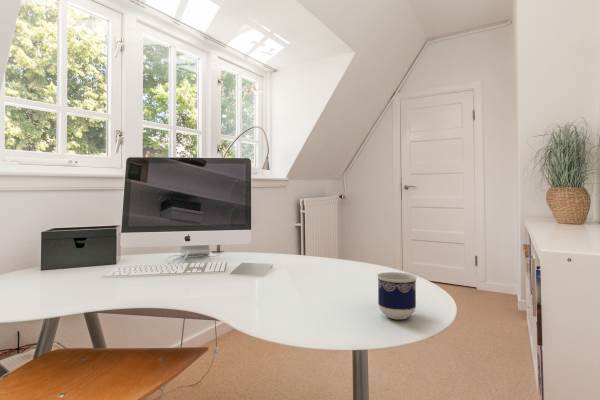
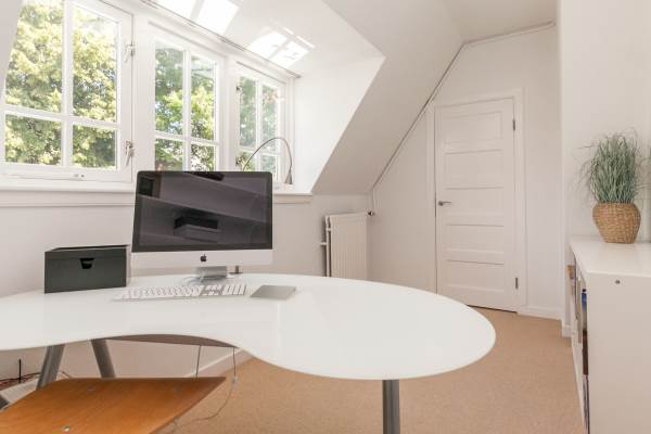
- cup [376,271,418,320]
